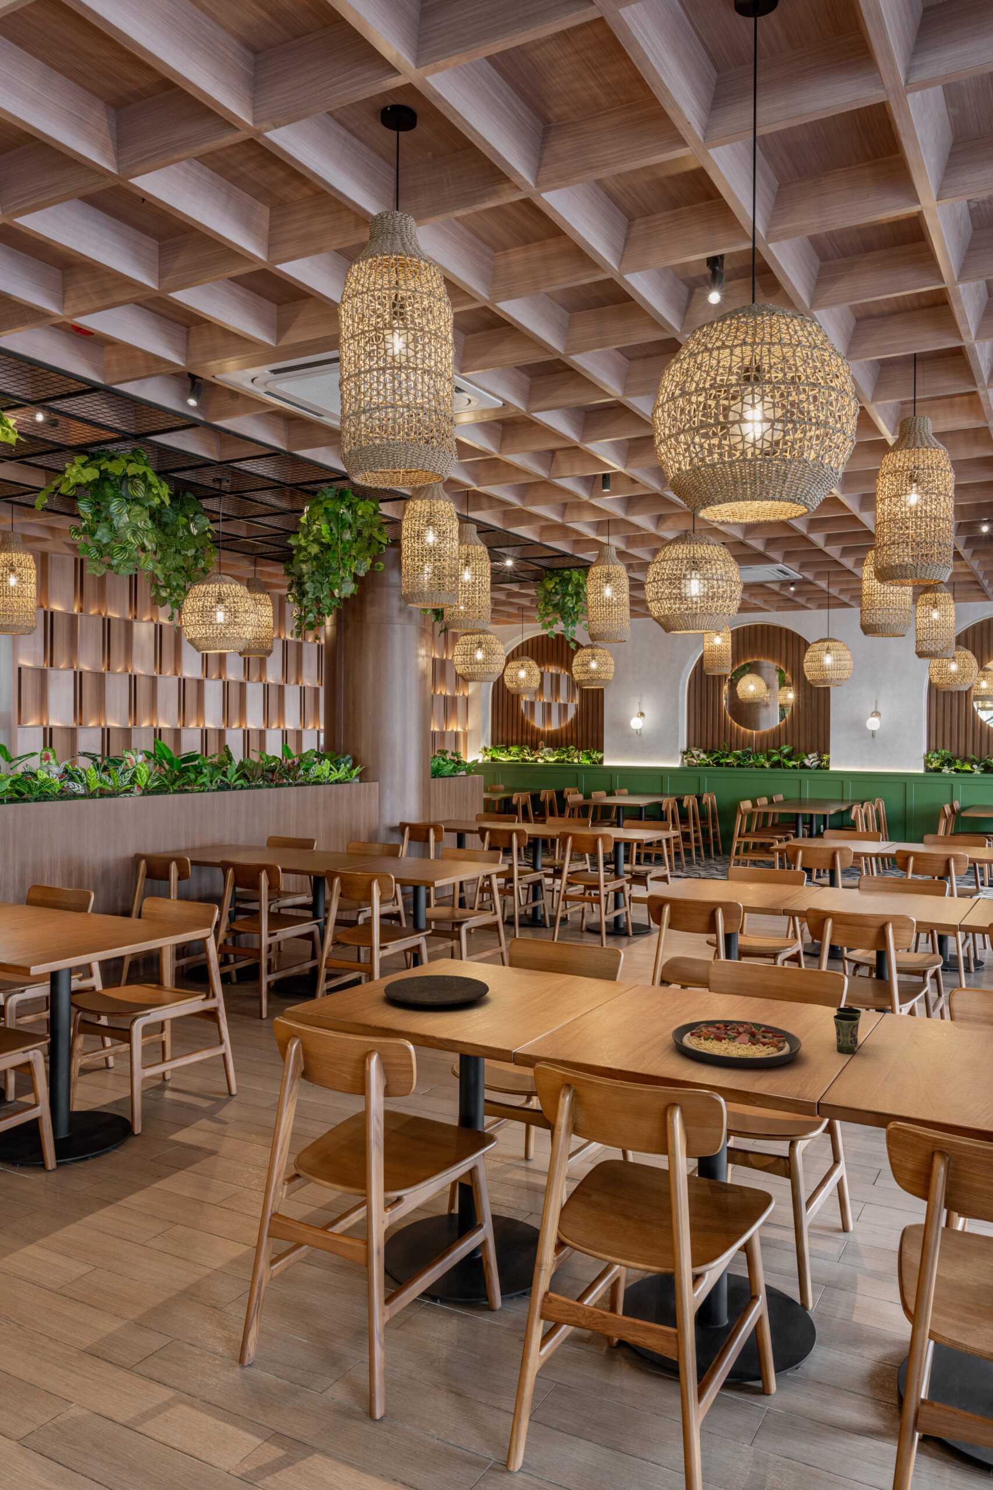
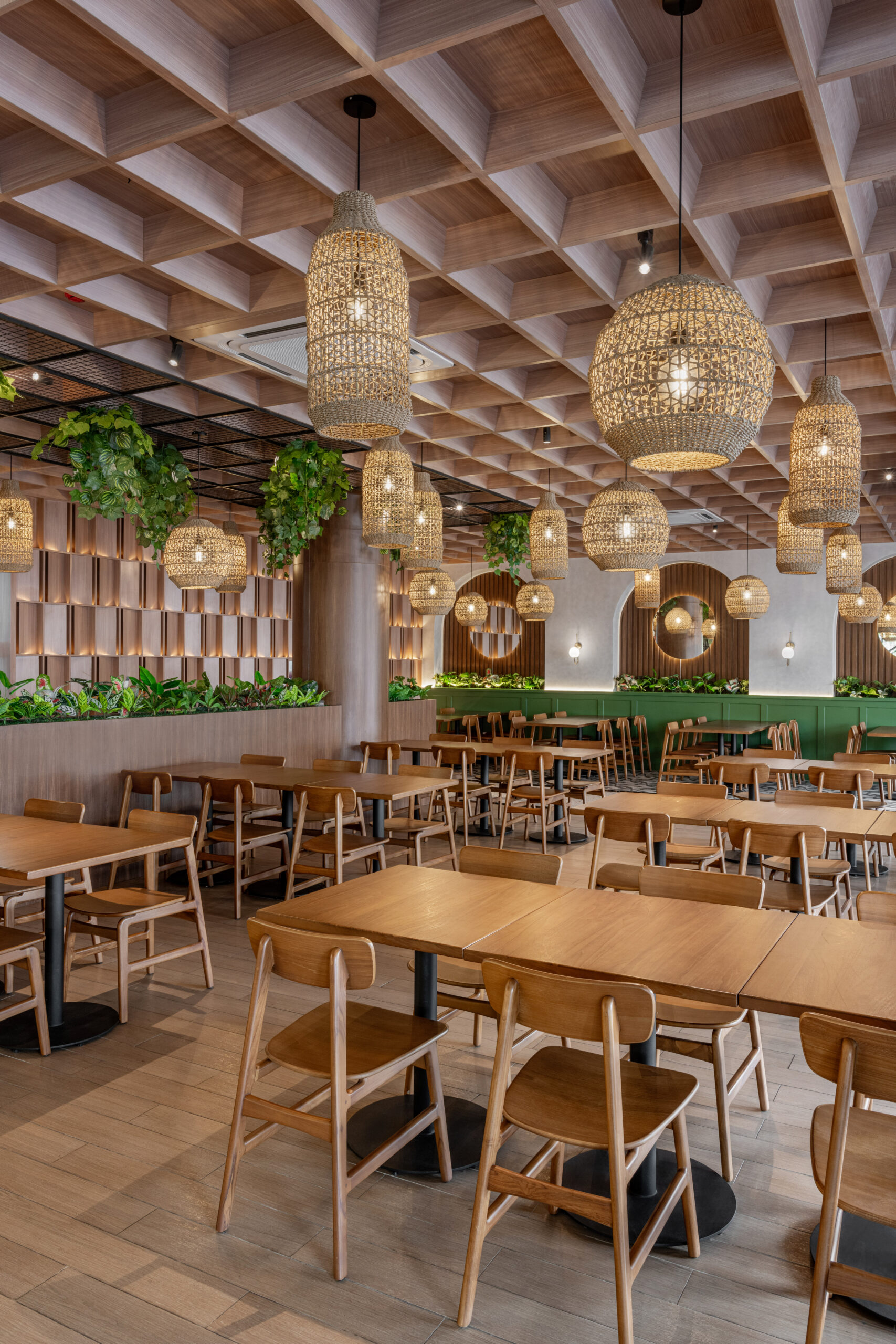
- plate [672,1019,802,1069]
- cup [833,1007,862,1054]
- plate [383,974,489,1006]
